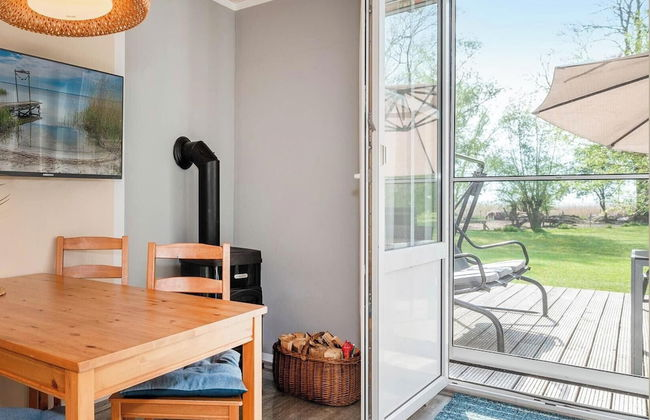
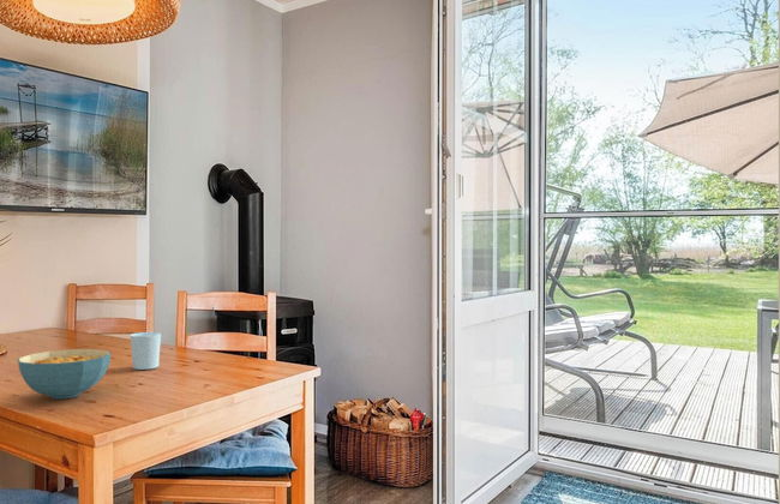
+ cereal bowl [17,348,112,400]
+ cup [130,331,162,371]
